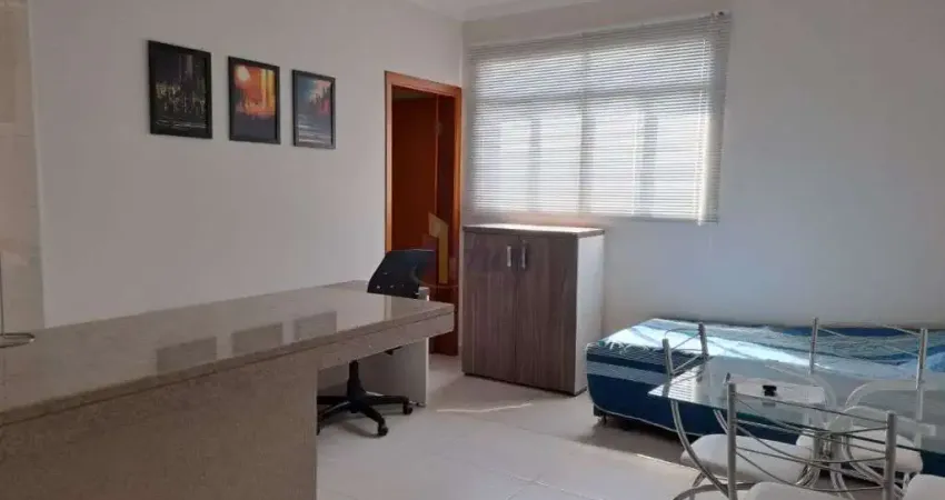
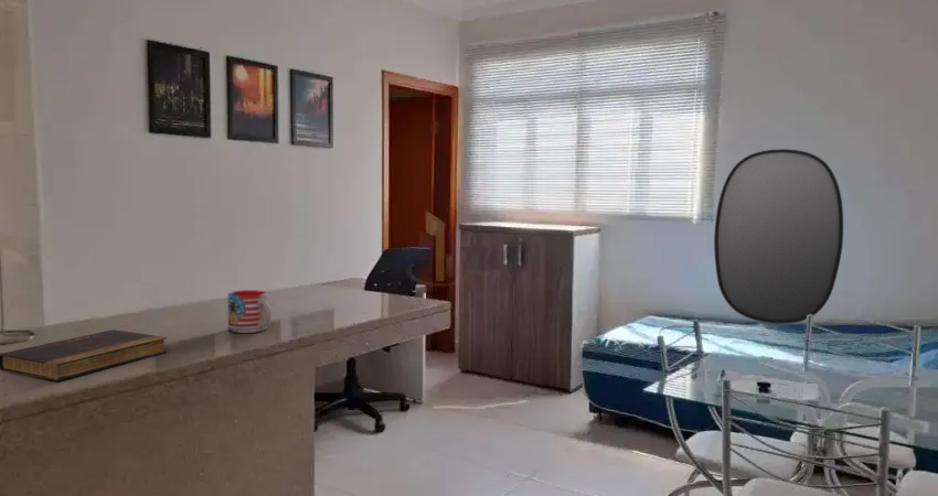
+ mug [227,289,271,334]
+ home mirror [713,148,844,325]
+ book [0,328,168,382]
